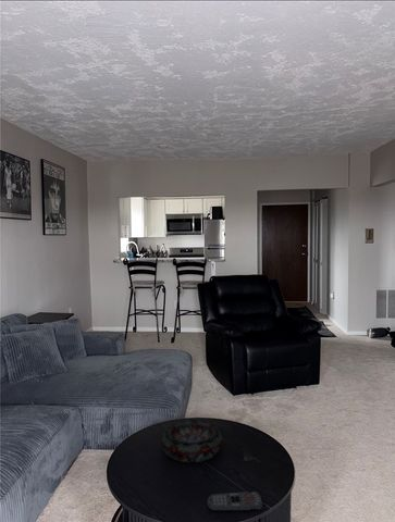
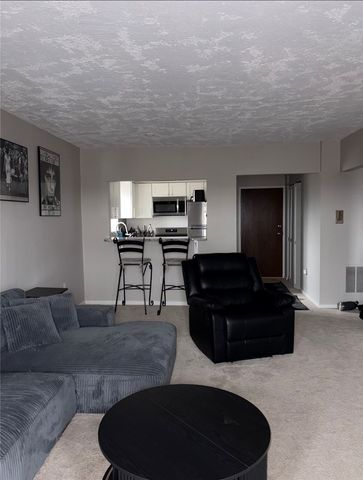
- remote control [206,490,263,512]
- decorative bowl [160,419,224,463]
